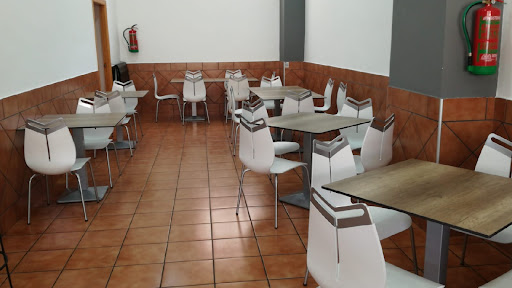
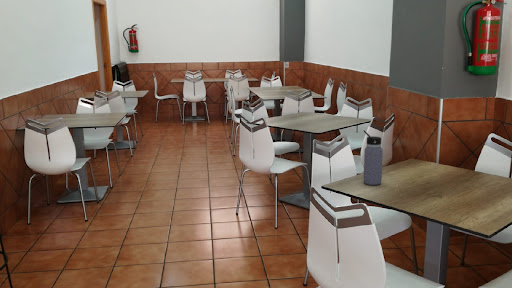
+ water bottle [363,129,384,186]
